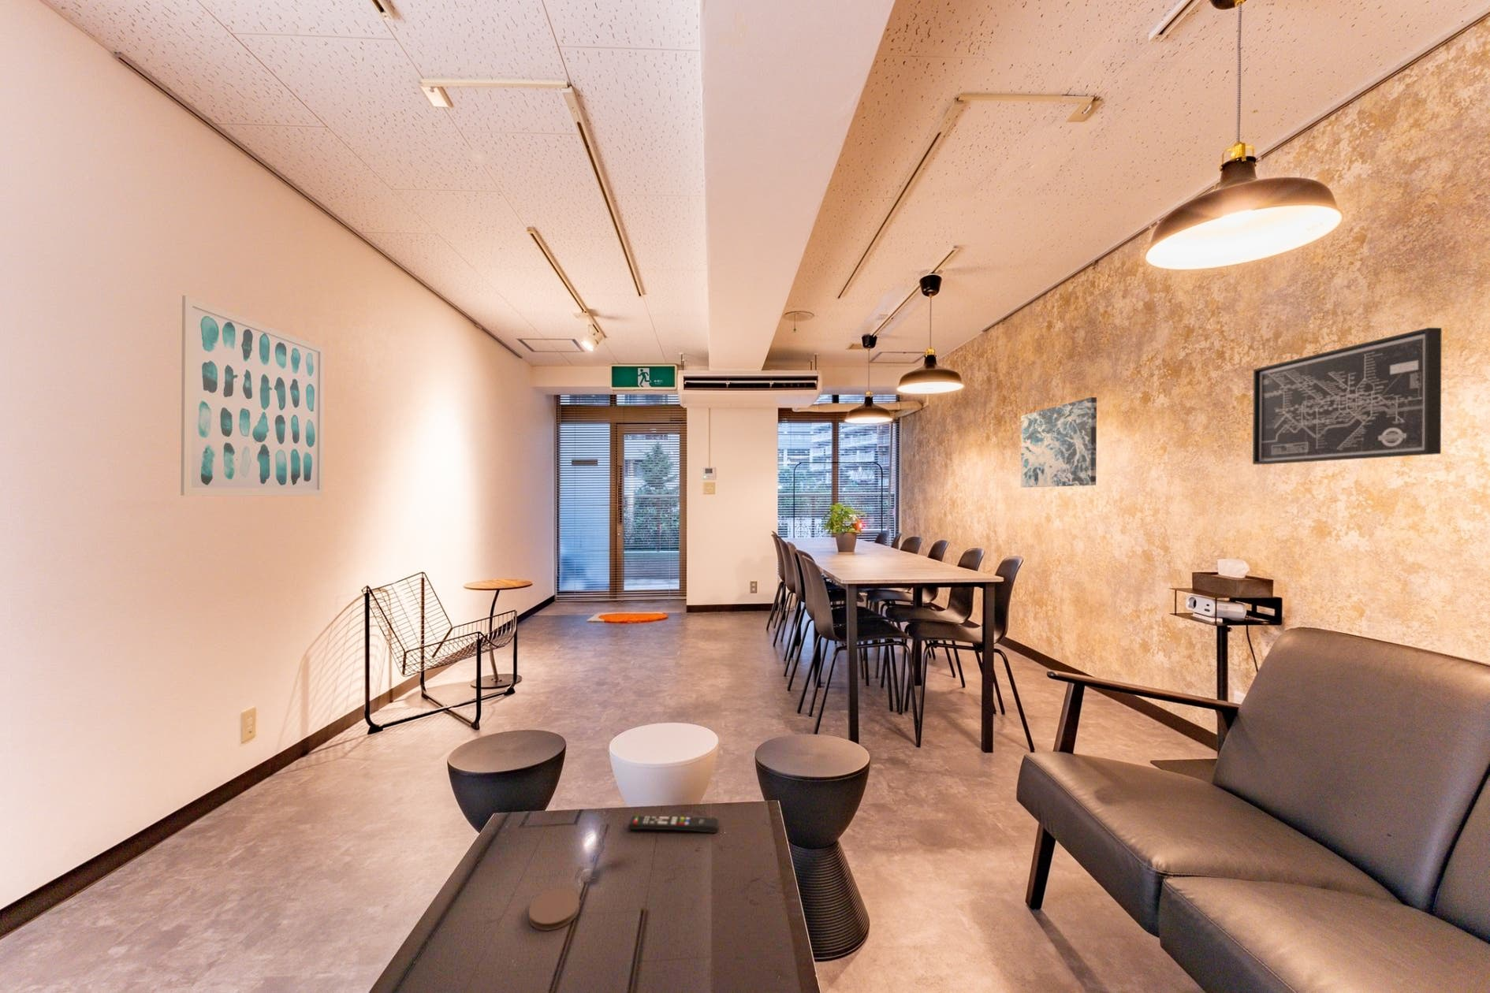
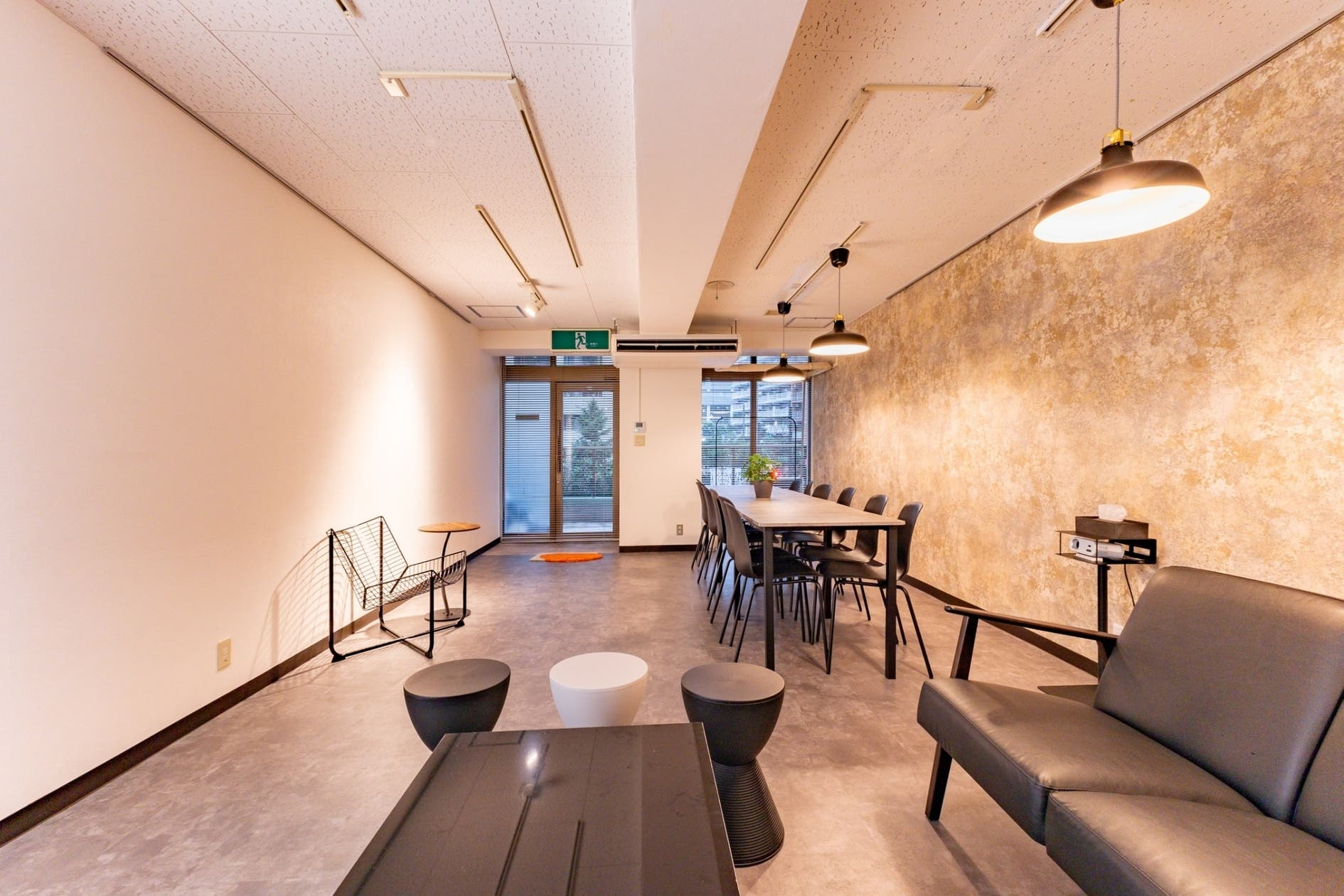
- wall art [1020,397,1098,488]
- wall art [180,295,325,496]
- remote control [626,815,720,833]
- coaster [528,888,581,932]
- wall art [1252,327,1442,465]
